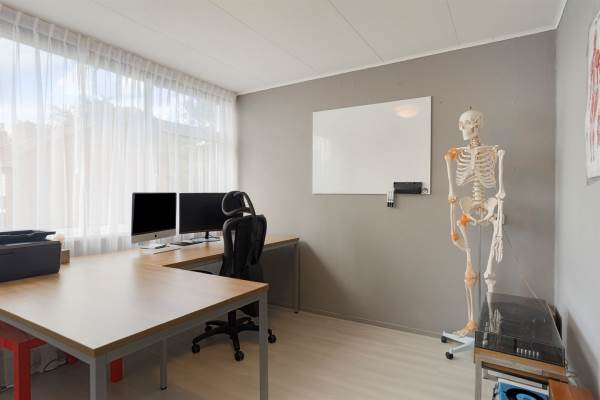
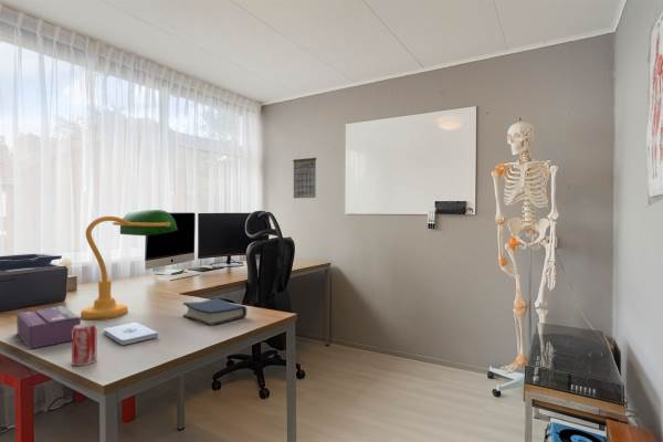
+ tissue box [15,305,82,350]
+ notepad [103,322,159,346]
+ desk lamp [80,209,179,320]
+ calendar [292,155,317,199]
+ hardback book [182,297,248,327]
+ beverage can [71,322,97,367]
